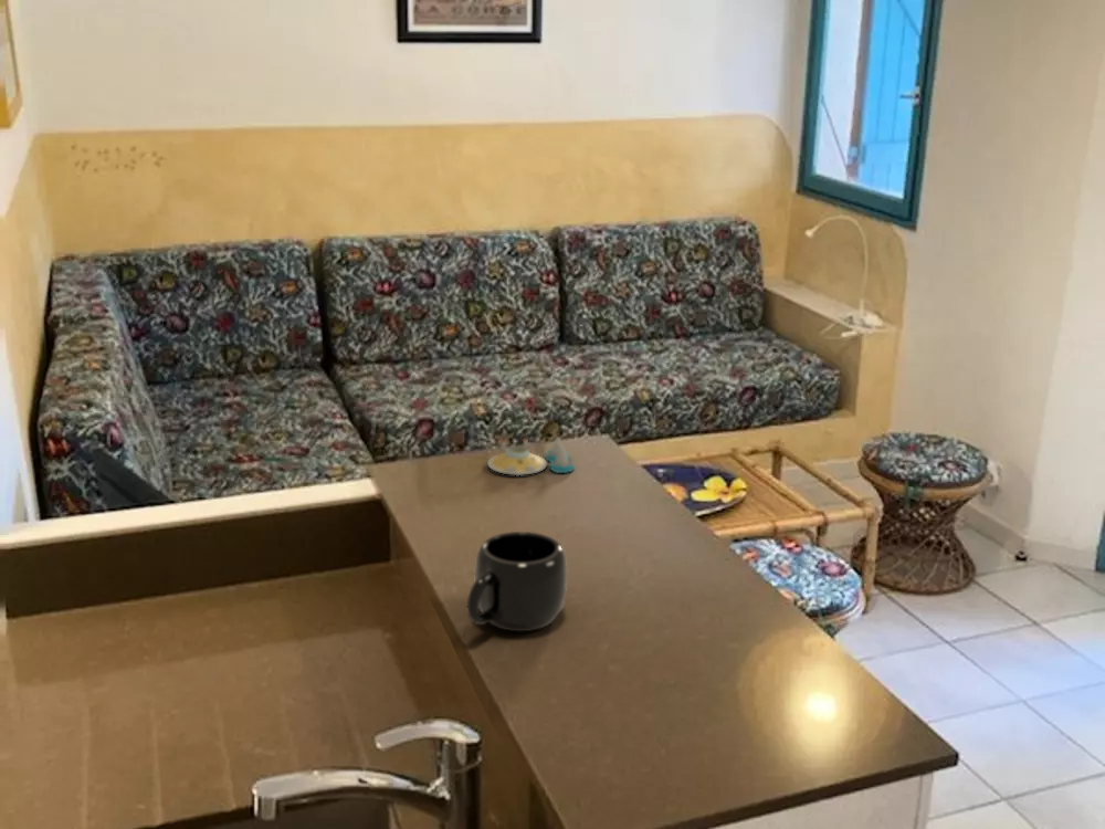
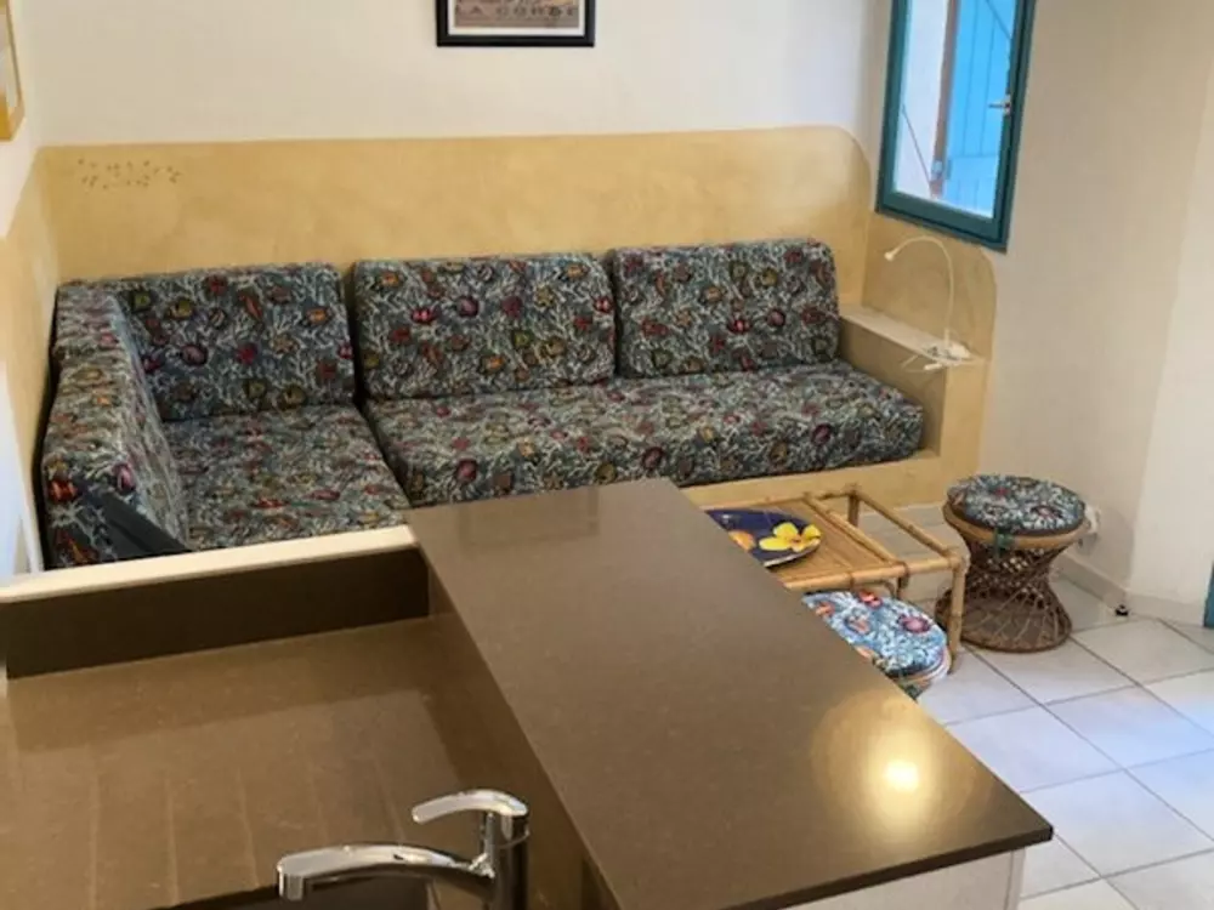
- mug [465,531,568,632]
- salt and pepper shaker set [486,436,576,476]
